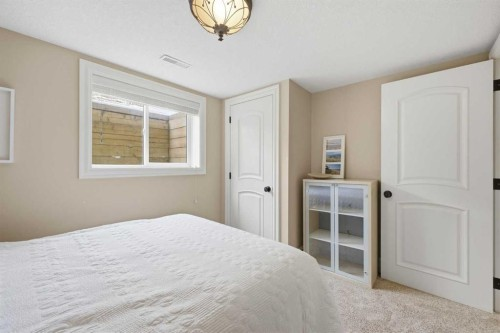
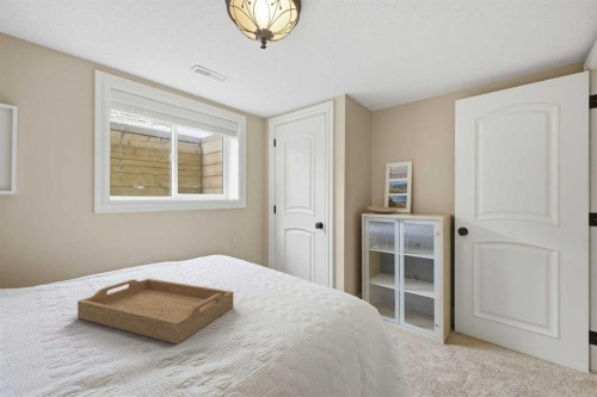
+ serving tray [76,278,234,346]
